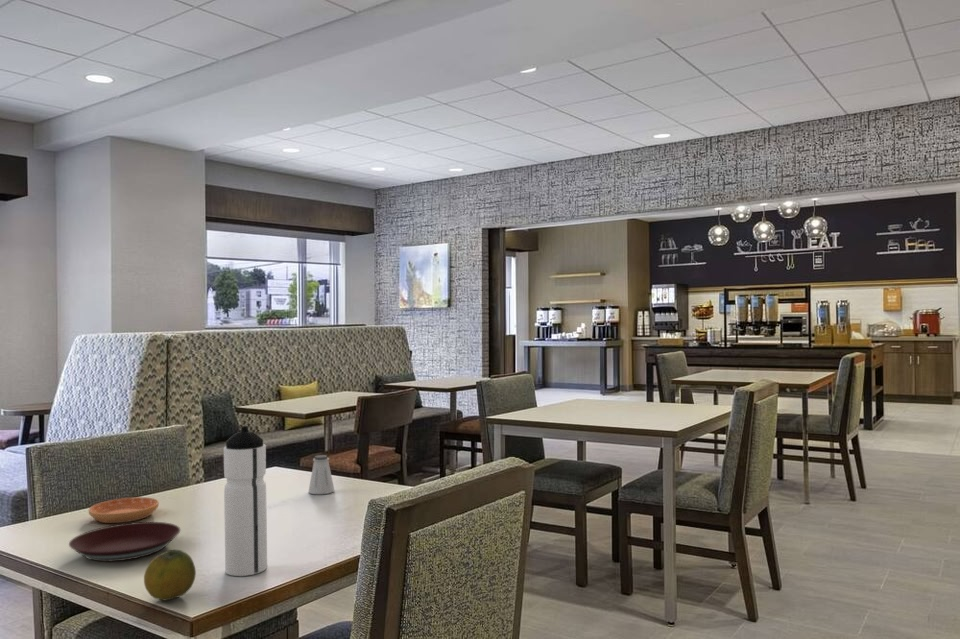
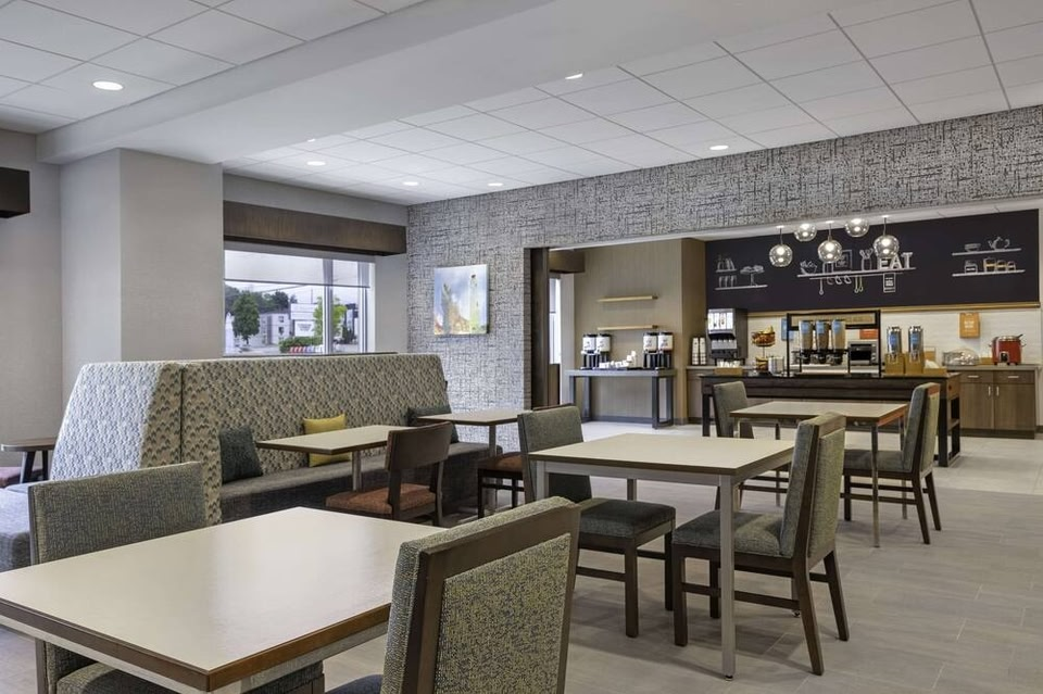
- saucer [88,496,160,524]
- water bottle [223,425,268,577]
- saltshaker [307,454,335,495]
- fruit [143,548,197,601]
- plate [68,521,181,563]
